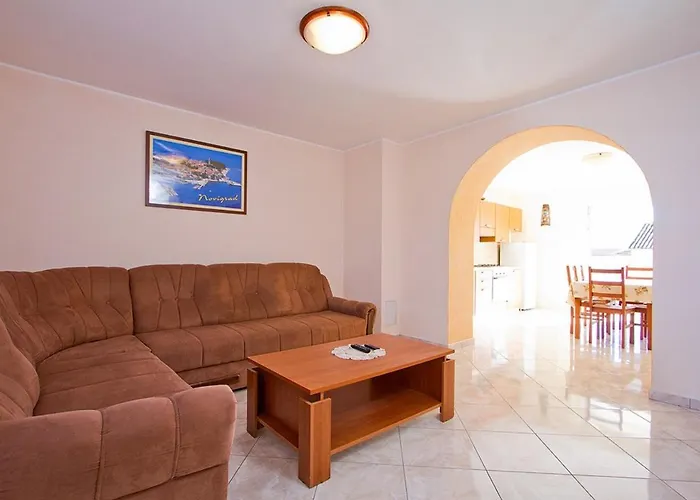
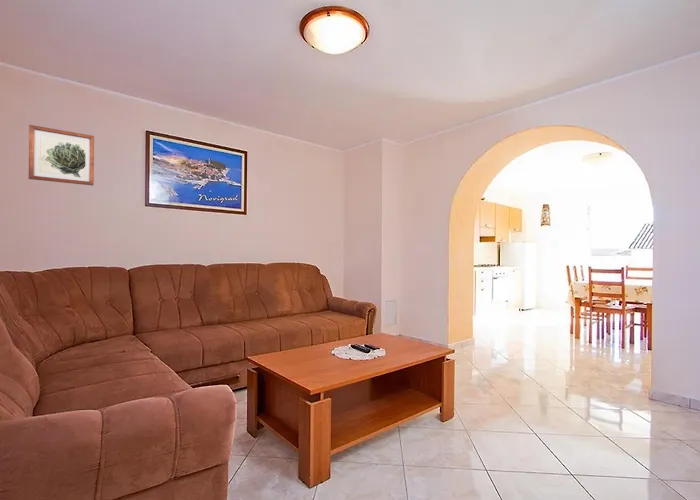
+ wall art [28,124,95,186]
